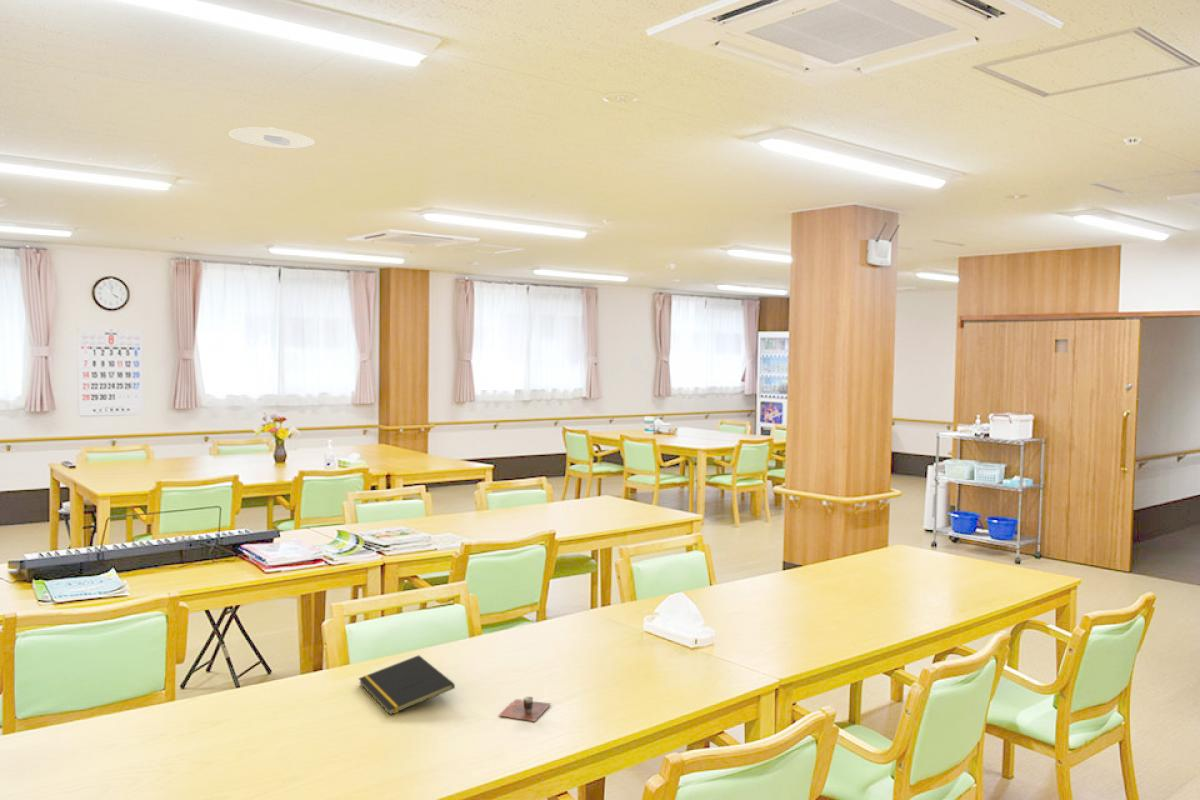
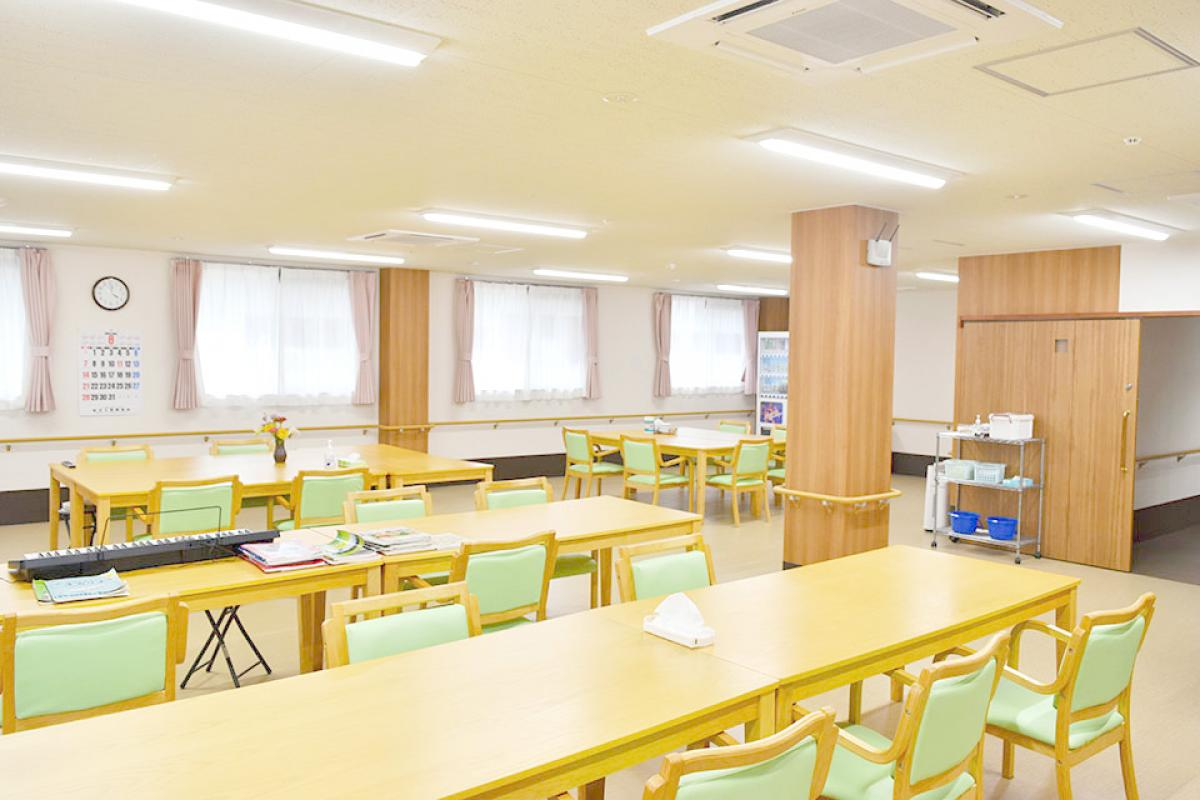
- notepad [358,654,456,716]
- recessed light [228,126,316,150]
- cup [498,695,552,722]
